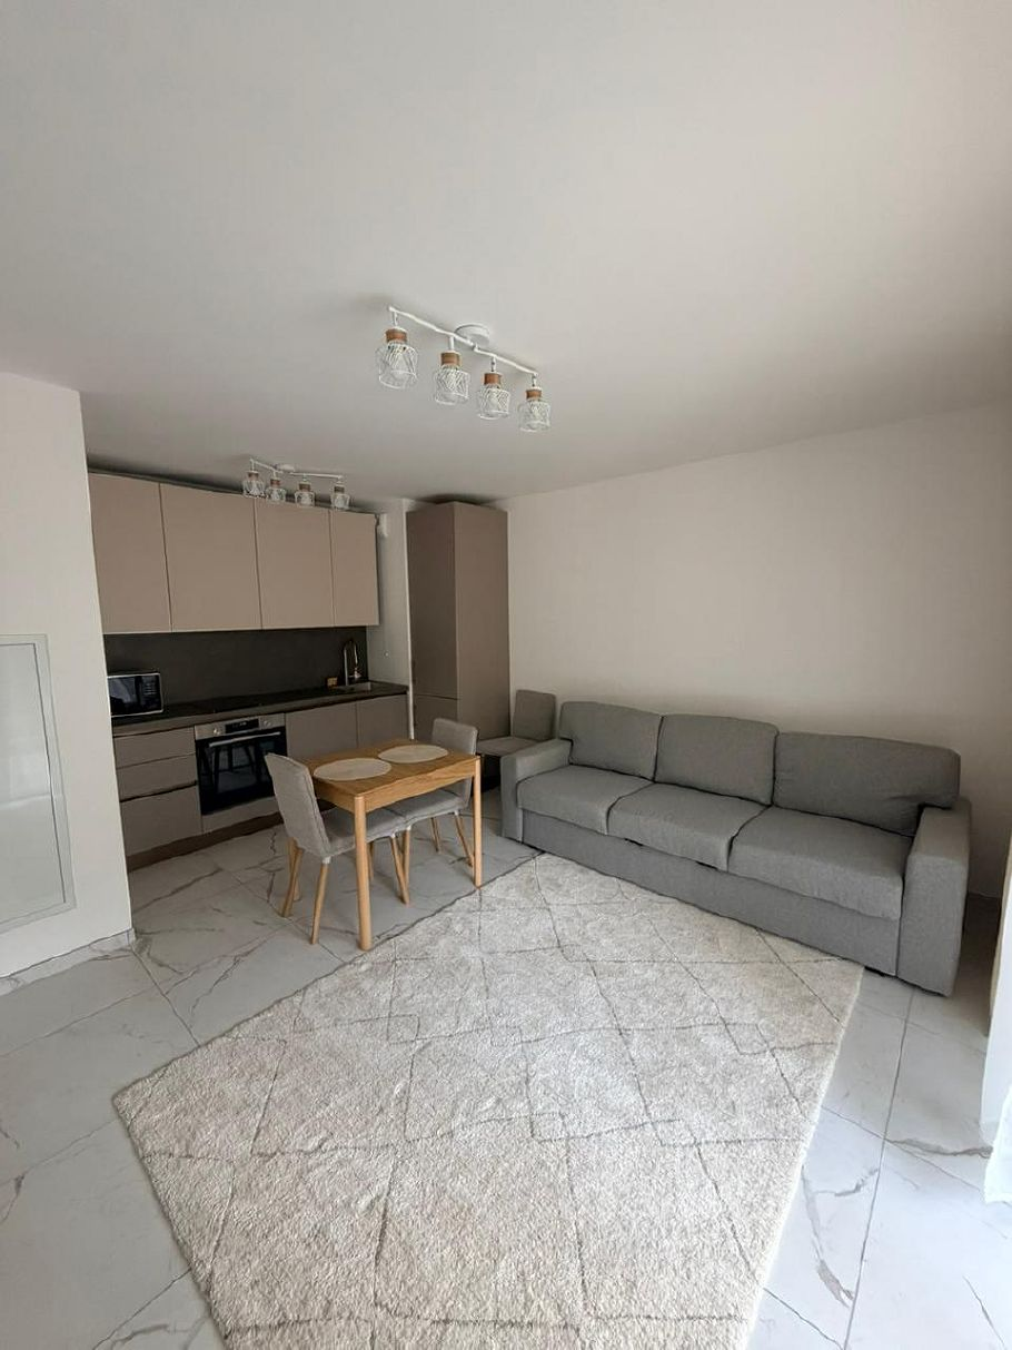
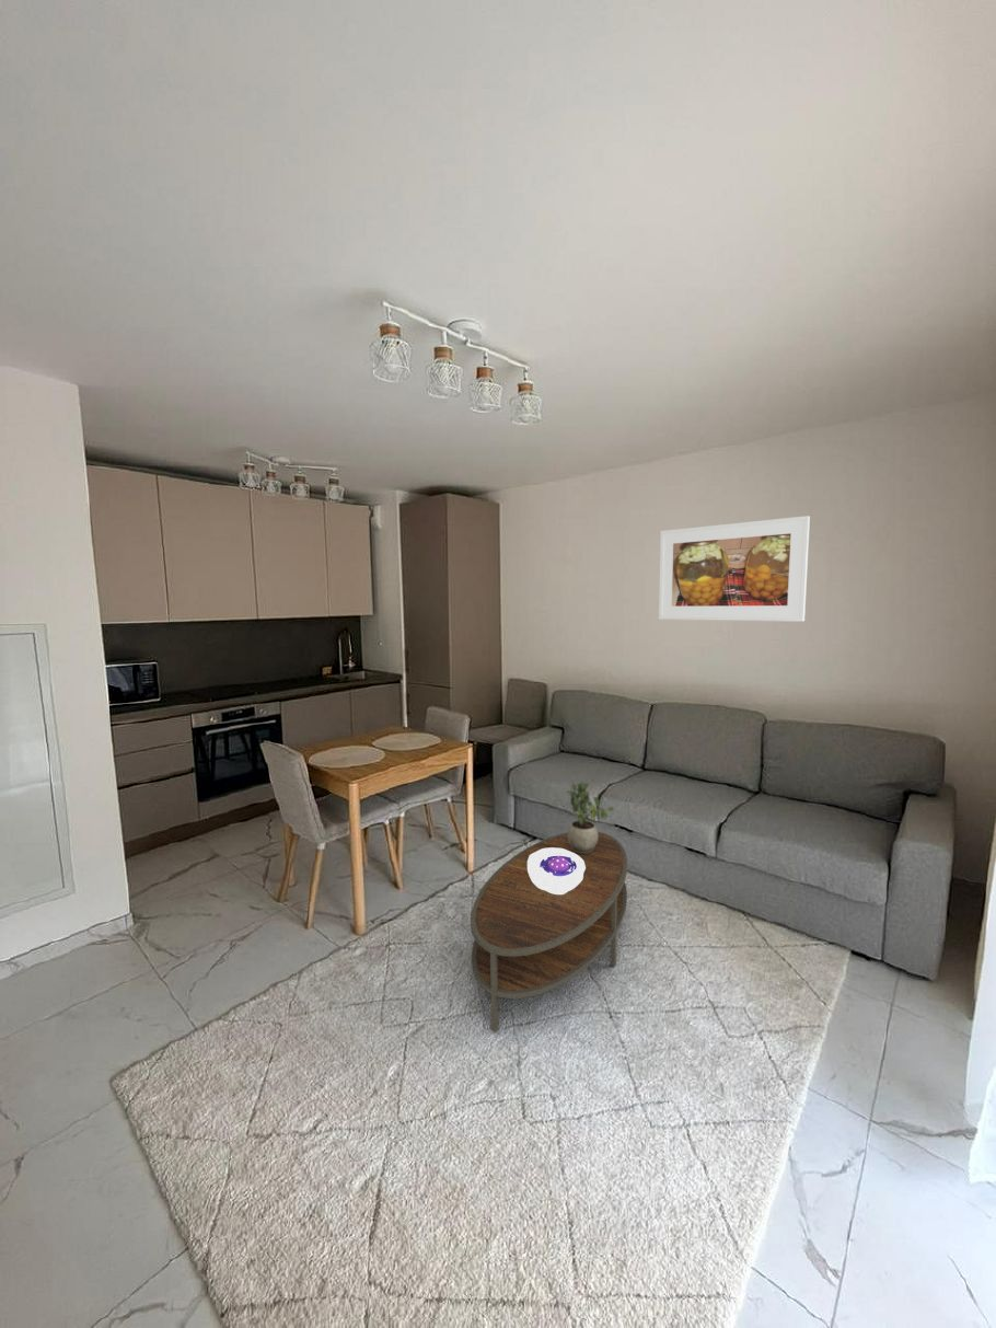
+ decorative bowl [528,847,586,894]
+ coffee table [470,831,628,1032]
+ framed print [658,515,811,623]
+ potted plant [565,780,615,853]
